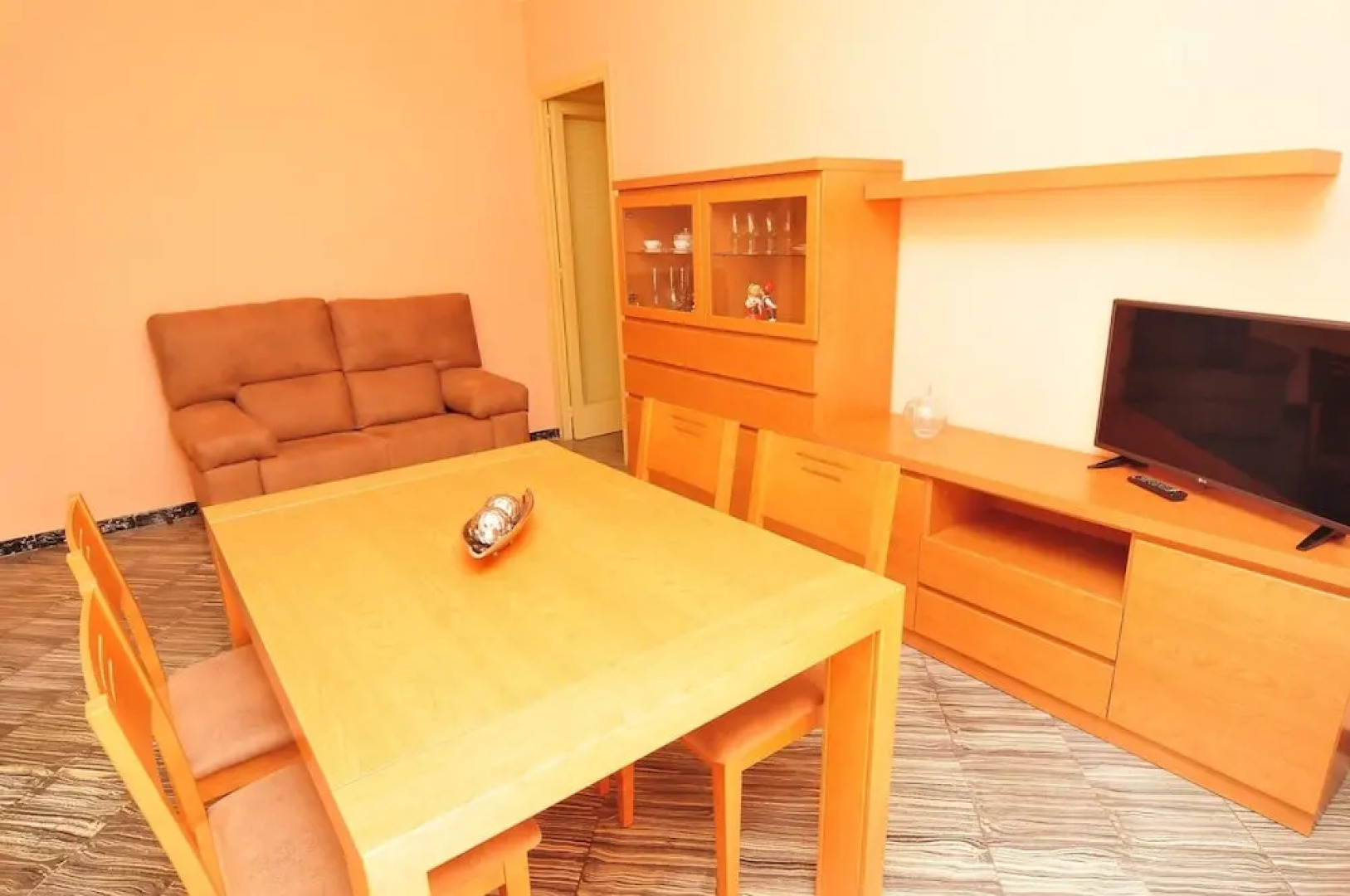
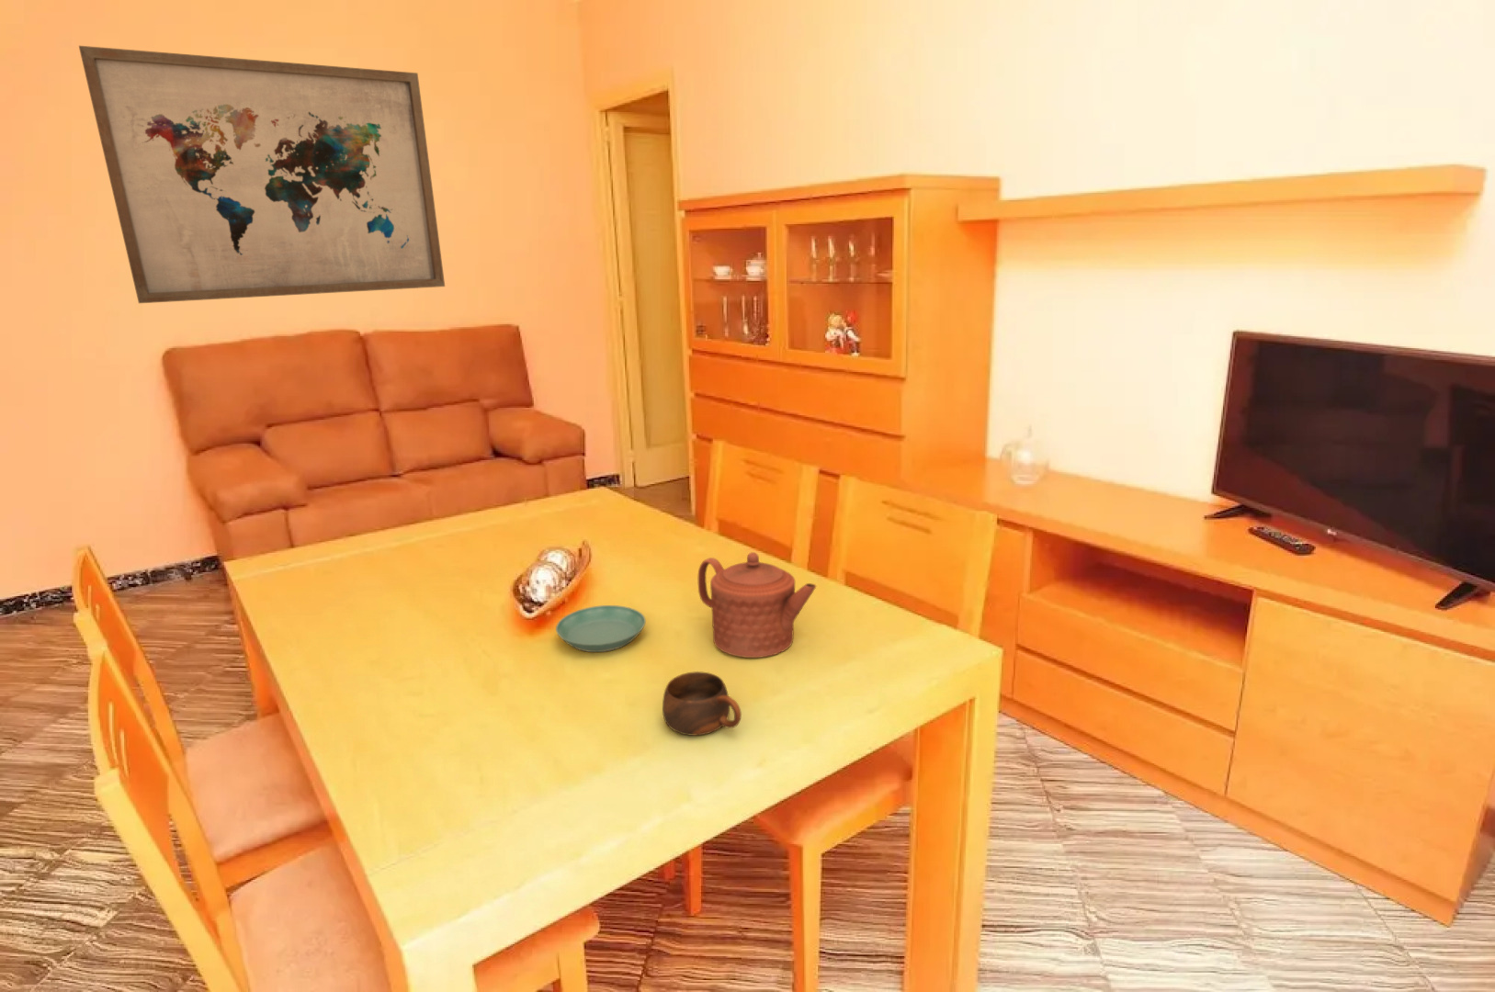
+ cup [661,671,742,736]
+ saucer [555,604,647,653]
+ teapot [698,551,817,659]
+ wall art [79,45,445,304]
